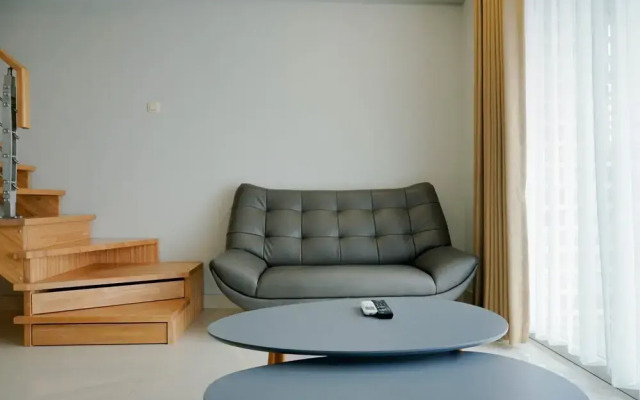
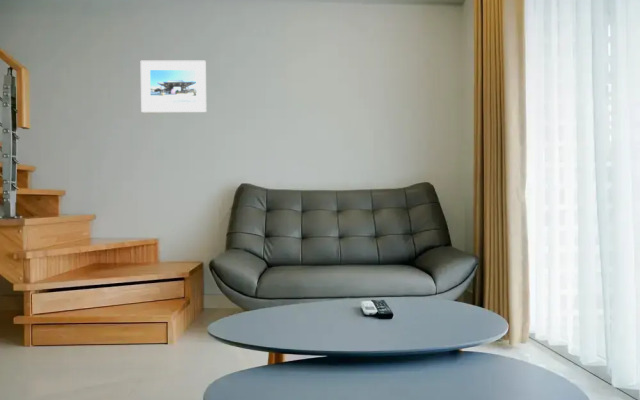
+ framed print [140,60,207,113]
